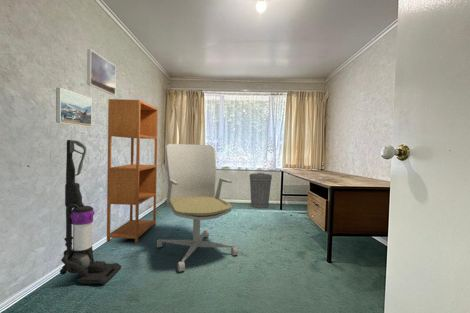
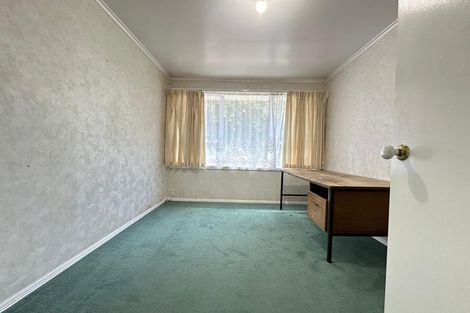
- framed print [86,48,117,96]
- bookcase [106,98,159,244]
- vacuum cleaner [59,139,122,286]
- office chair [156,143,239,273]
- trash can [248,172,273,209]
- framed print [55,87,93,128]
